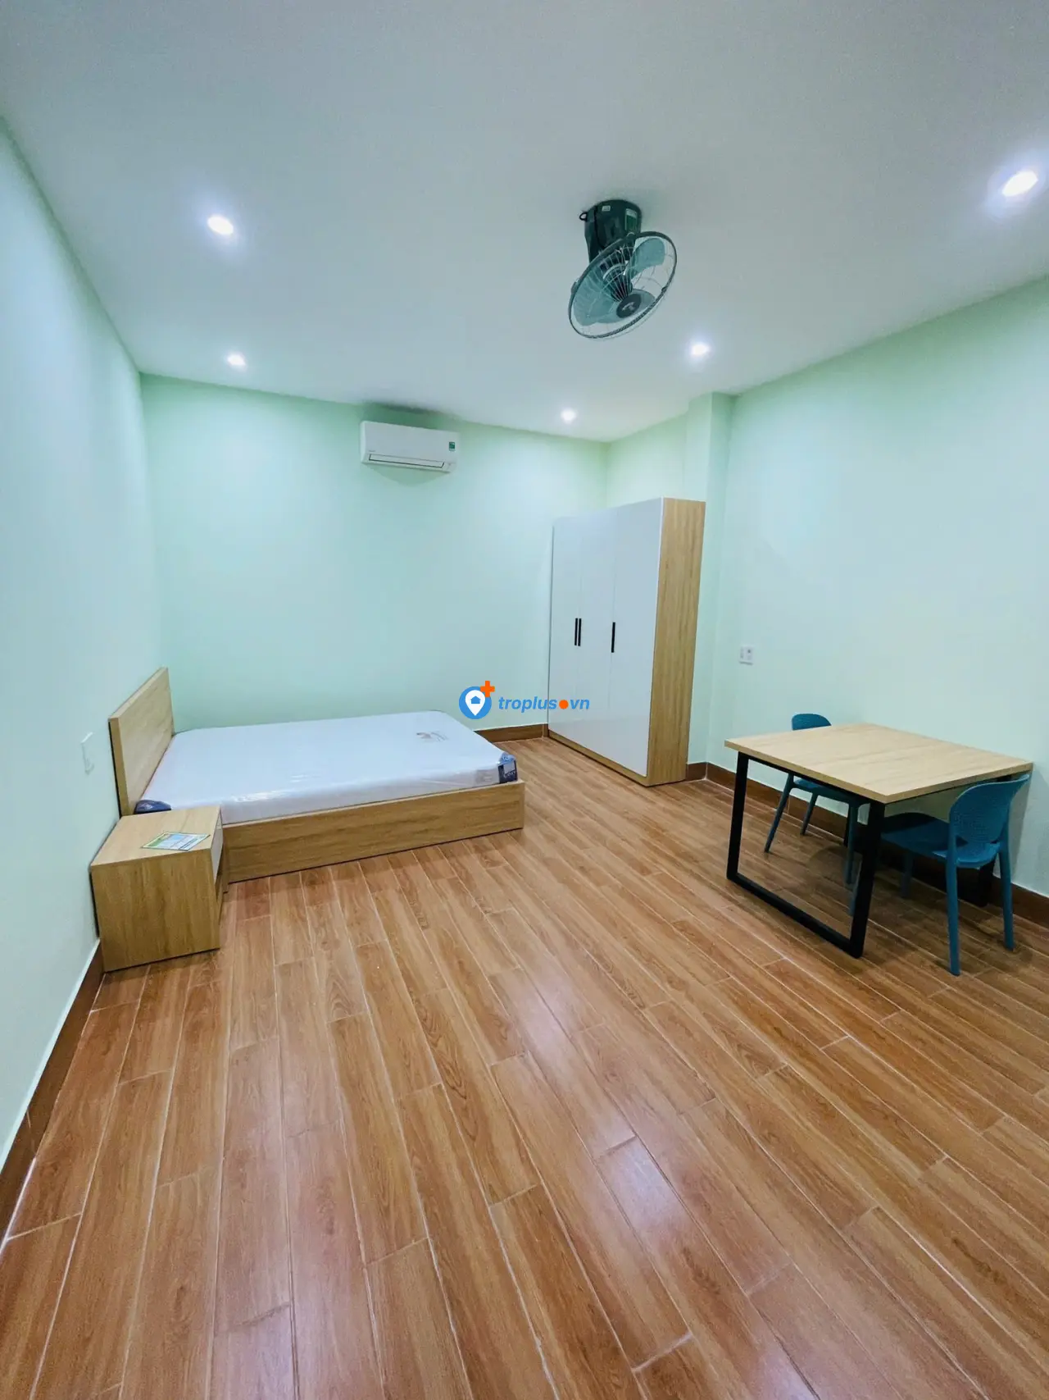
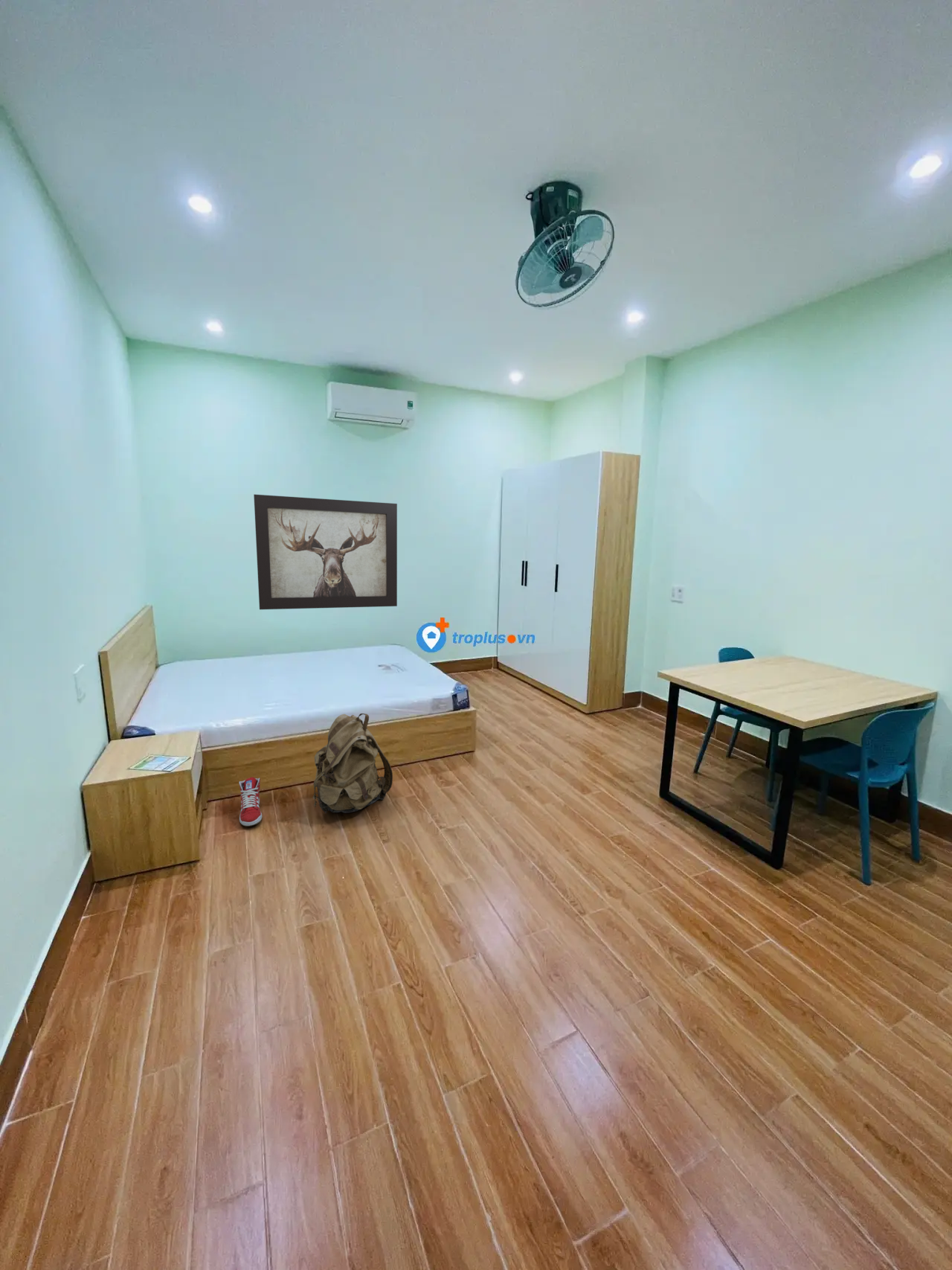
+ wall art [253,494,398,610]
+ sneaker [238,777,263,827]
+ backpack [312,713,393,814]
